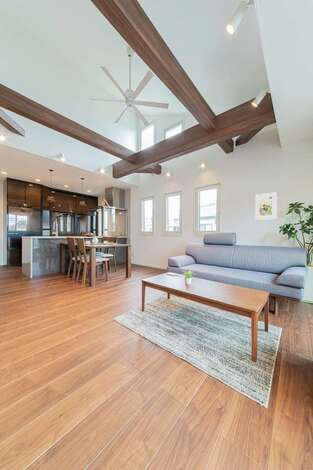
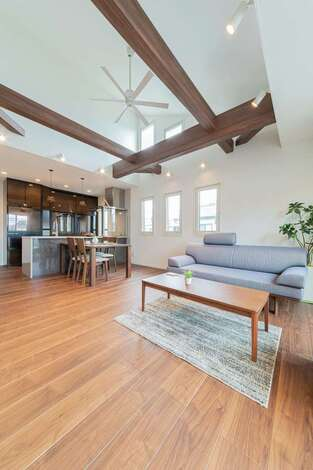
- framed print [254,191,278,221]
